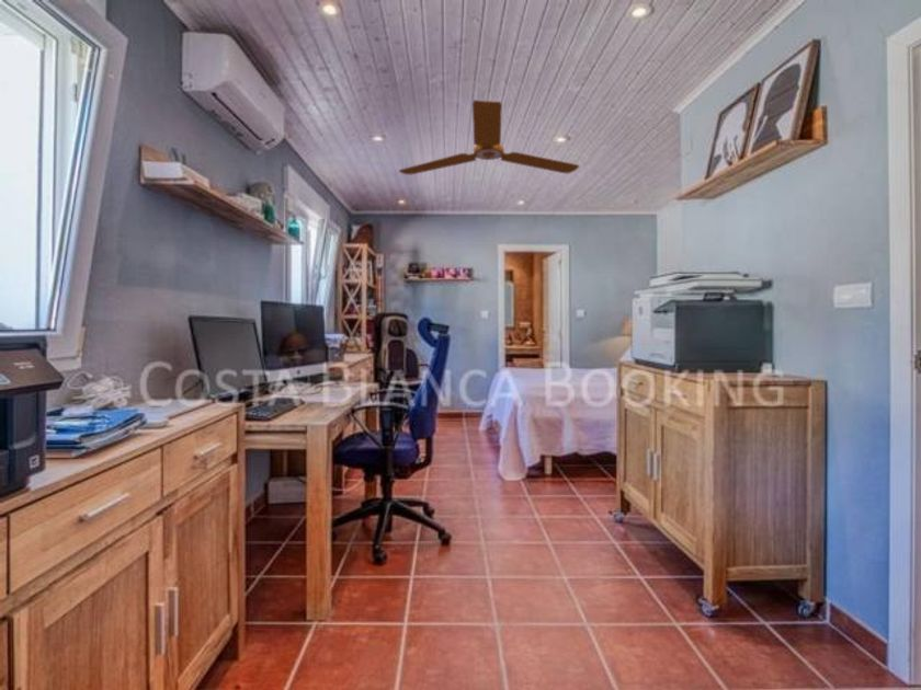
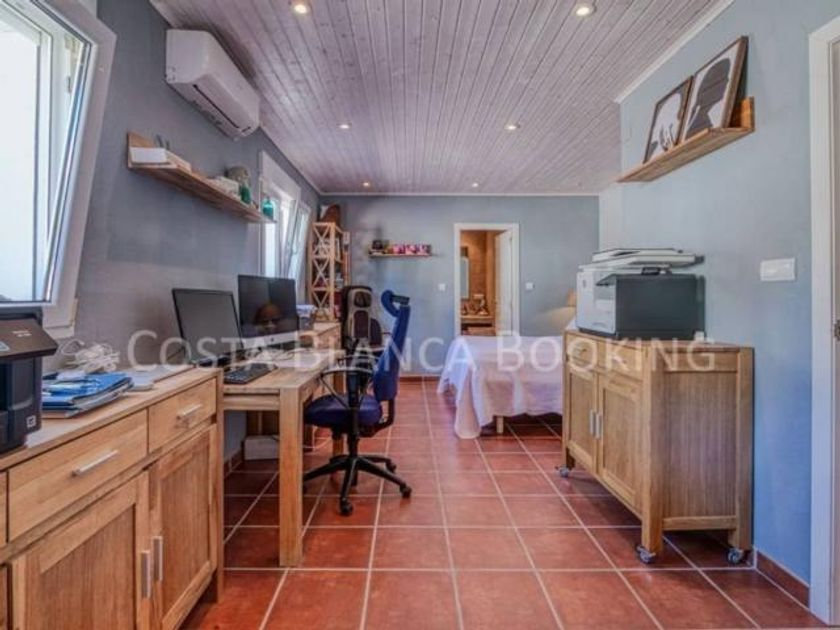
- ceiling fan [398,99,581,176]
